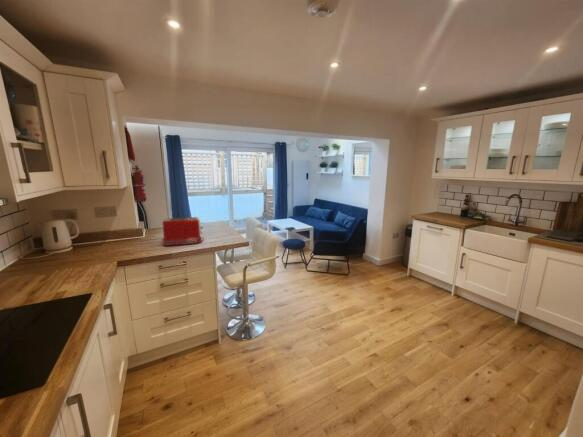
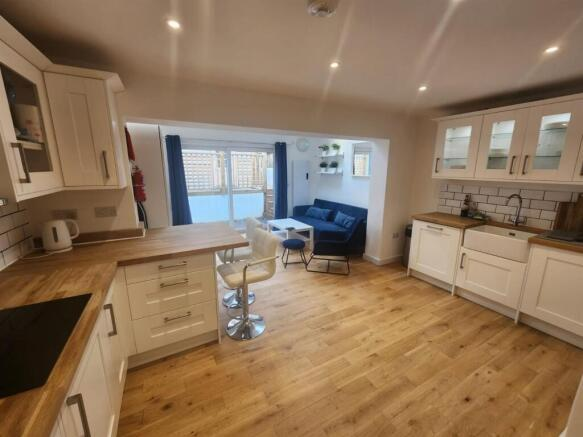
- toaster [161,216,204,247]
